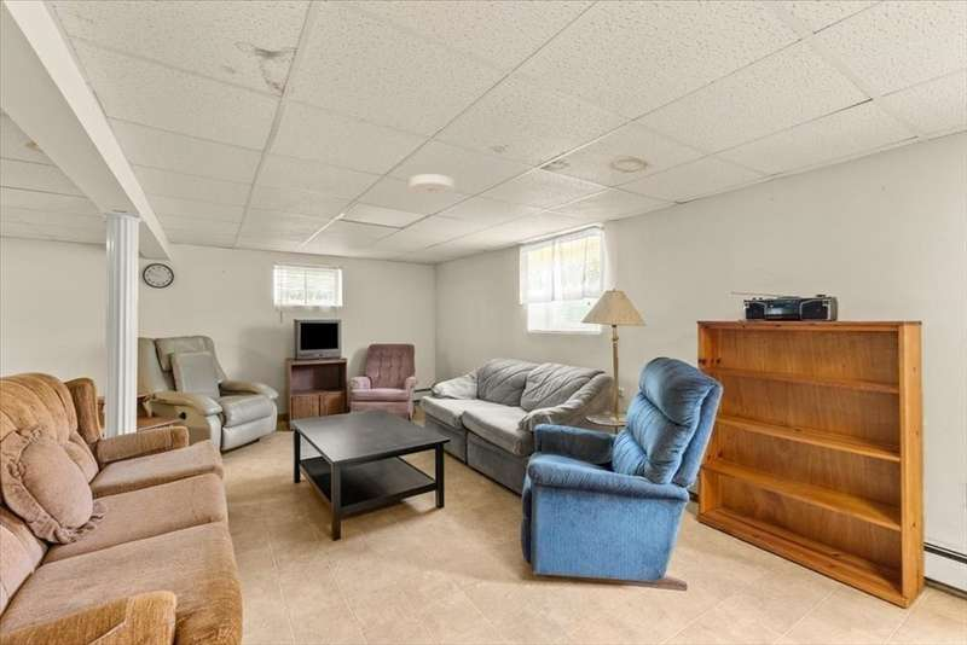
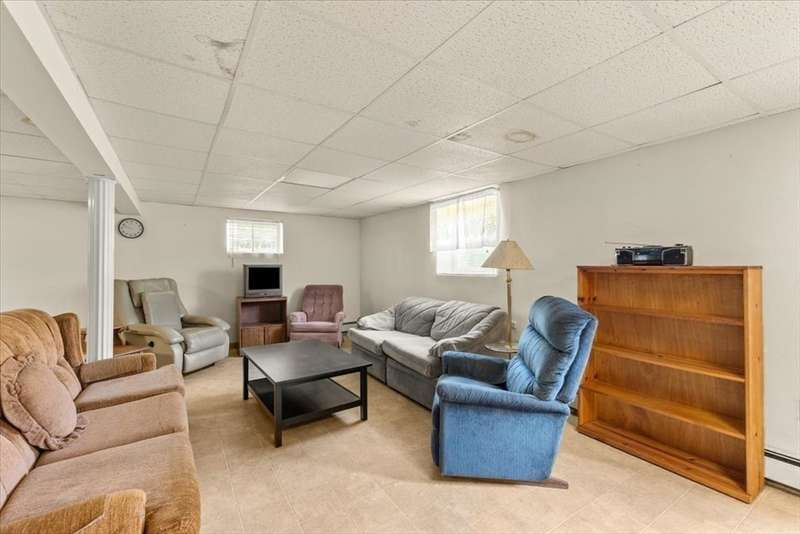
- smoke detector [409,173,456,198]
